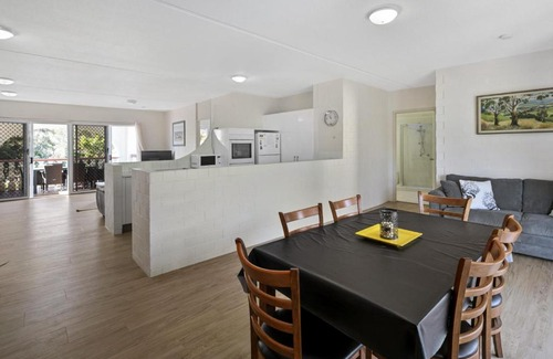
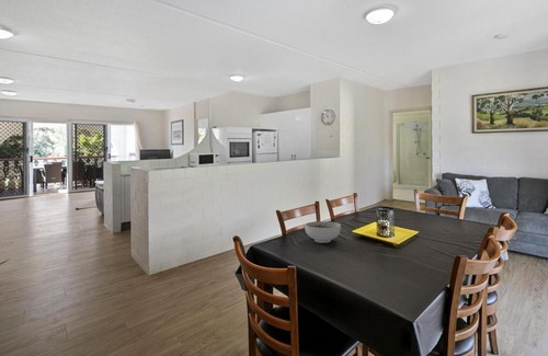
+ bowl [304,220,342,244]
